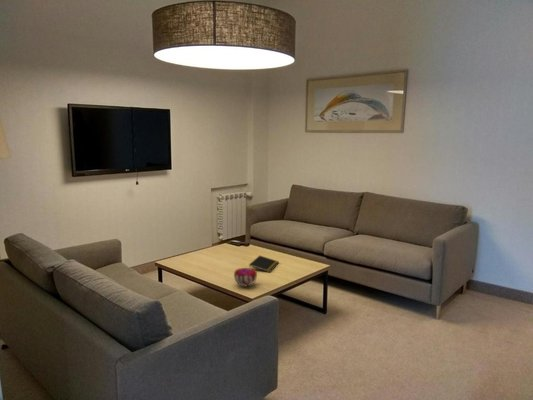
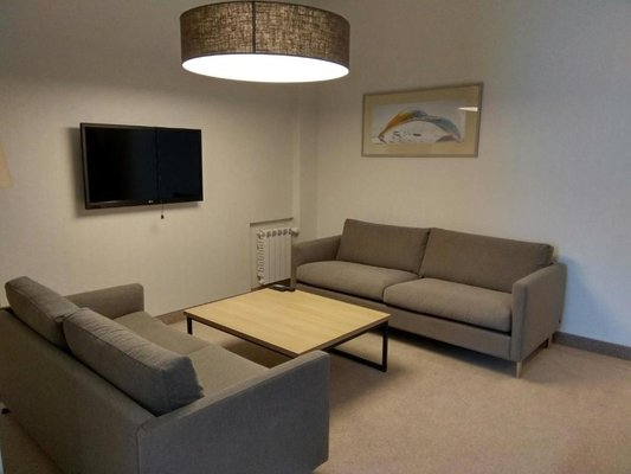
- decorative bowl [233,267,258,287]
- notepad [248,255,280,273]
